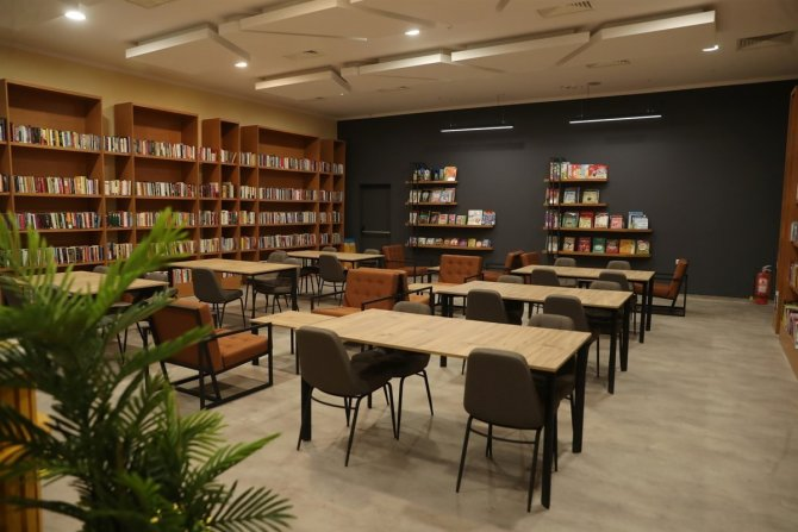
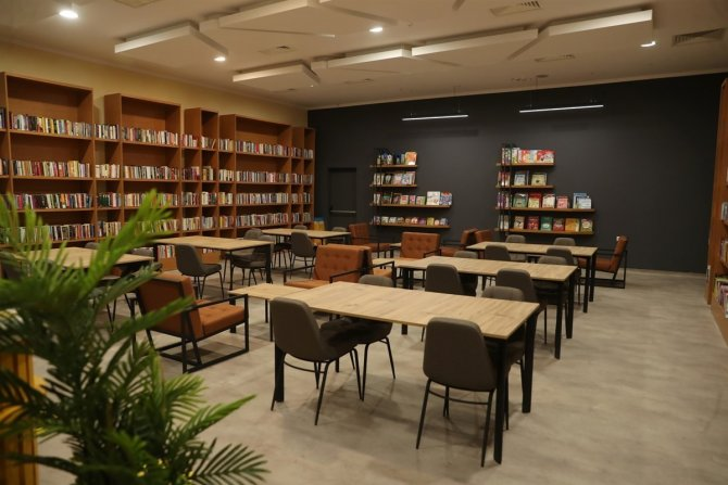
- fire extinguisher [749,264,772,306]
